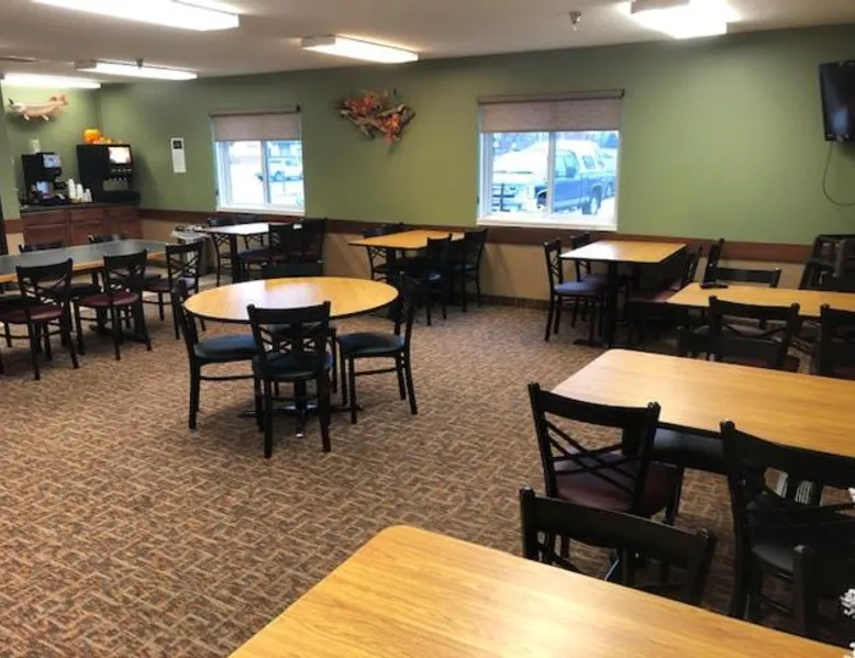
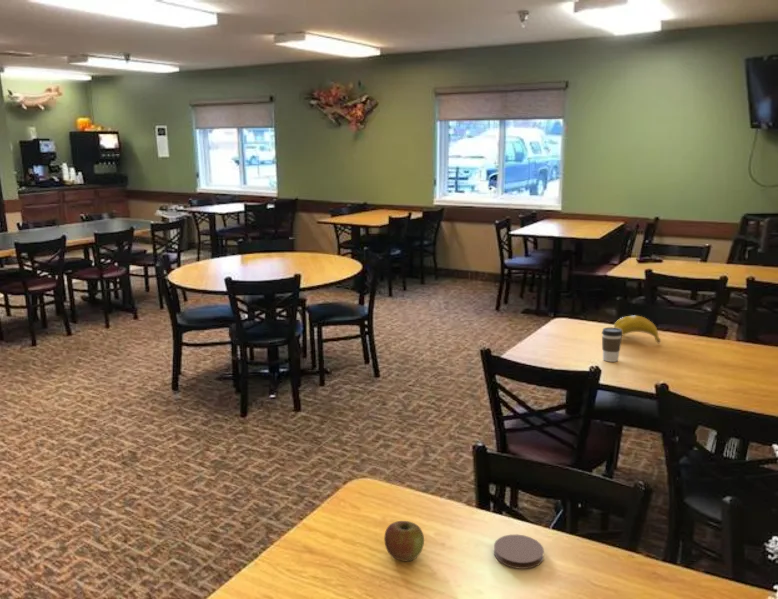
+ banana [613,315,662,344]
+ coaster [493,534,545,570]
+ coffee cup [601,327,623,363]
+ apple [383,520,425,562]
